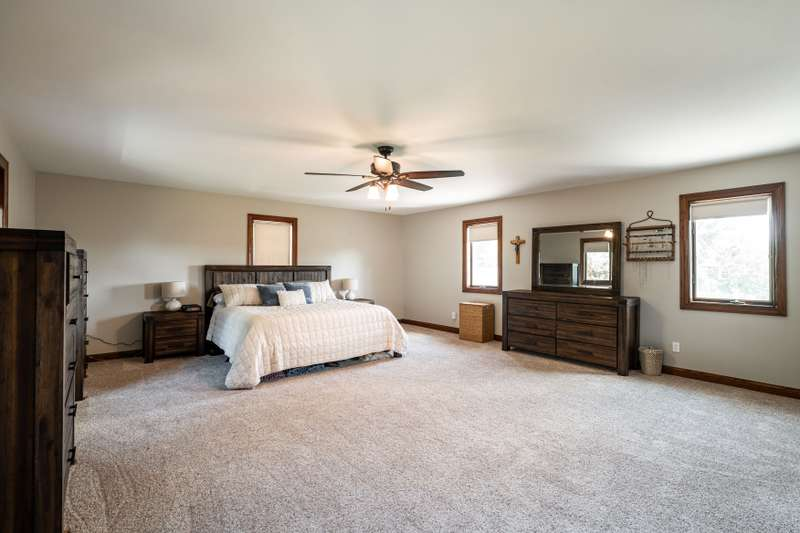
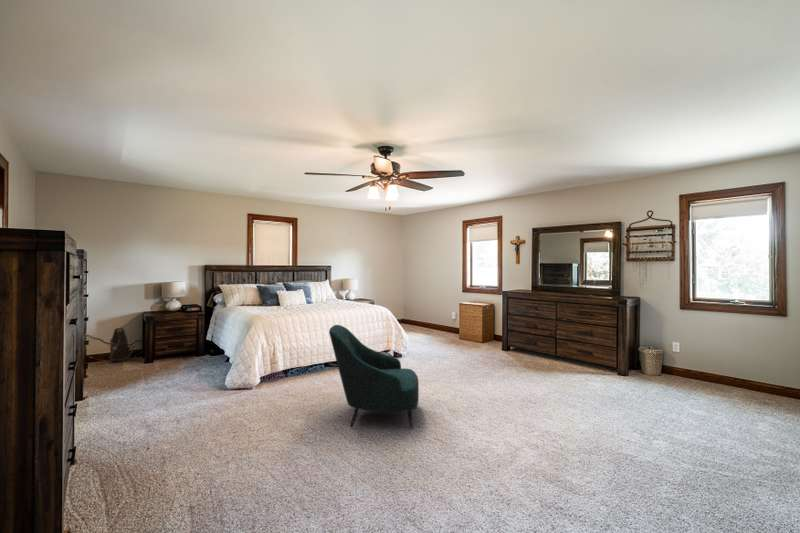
+ armchair [328,324,420,429]
+ shoulder bag [108,327,135,362]
